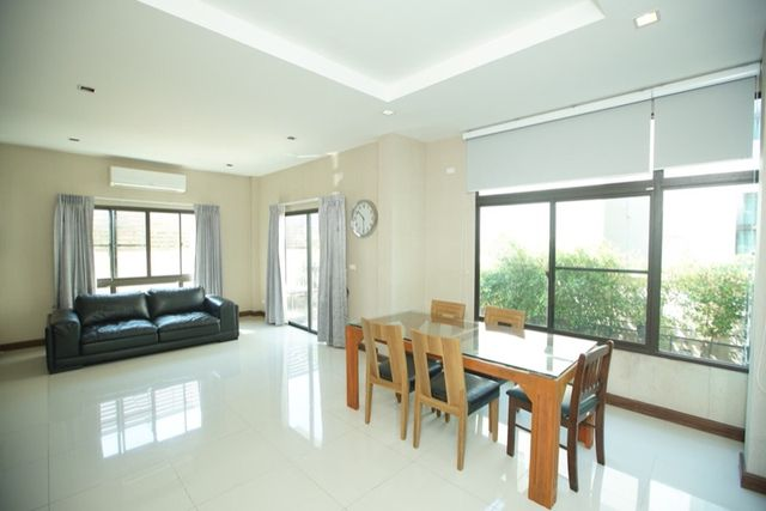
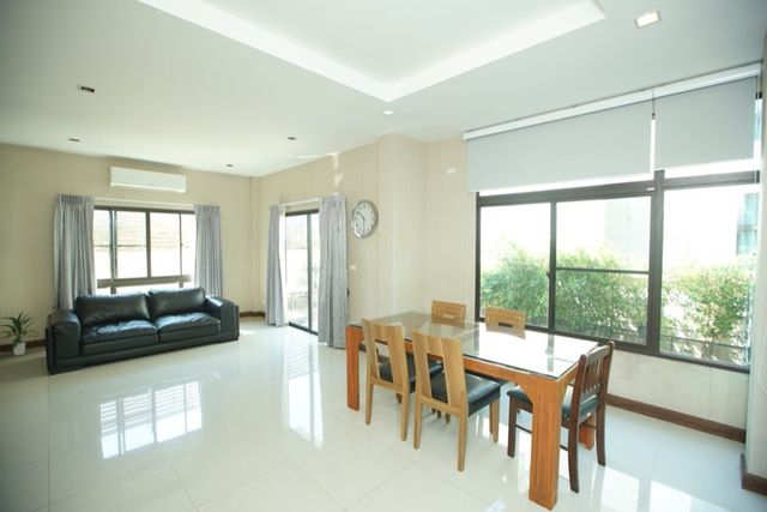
+ indoor plant [0,311,41,356]
